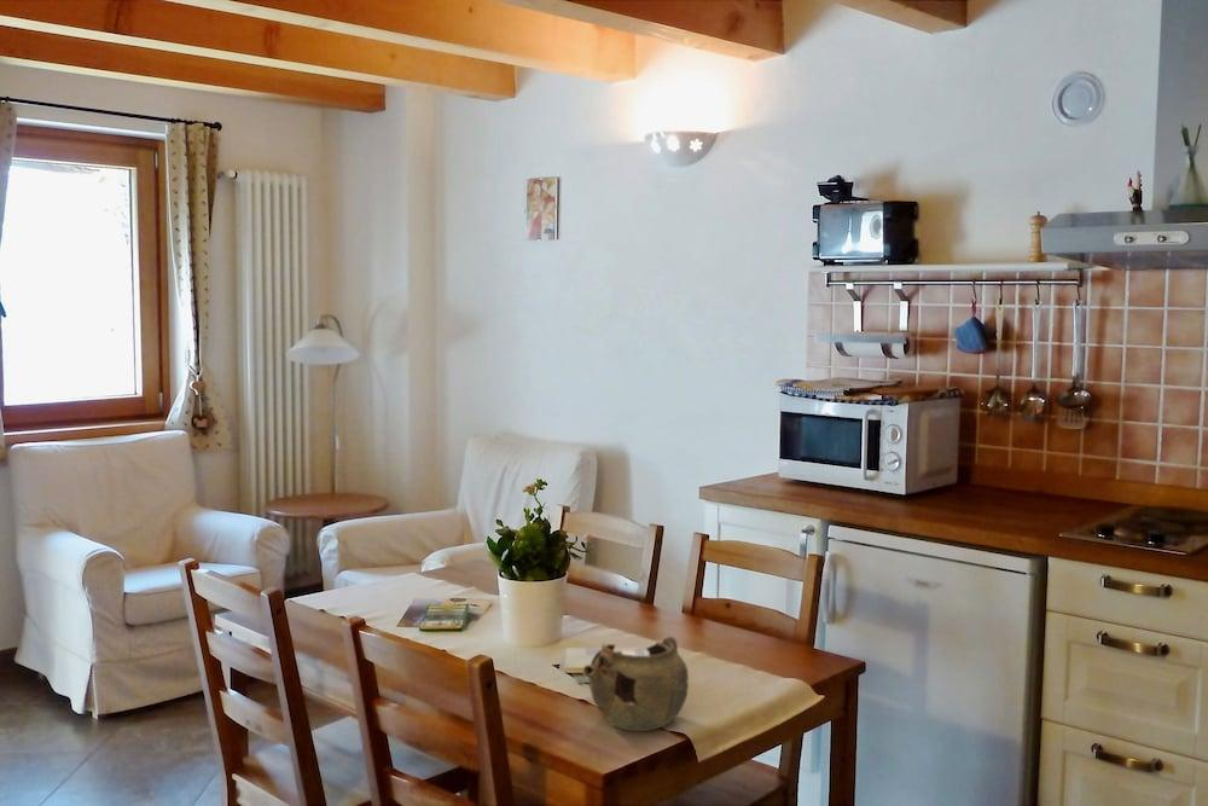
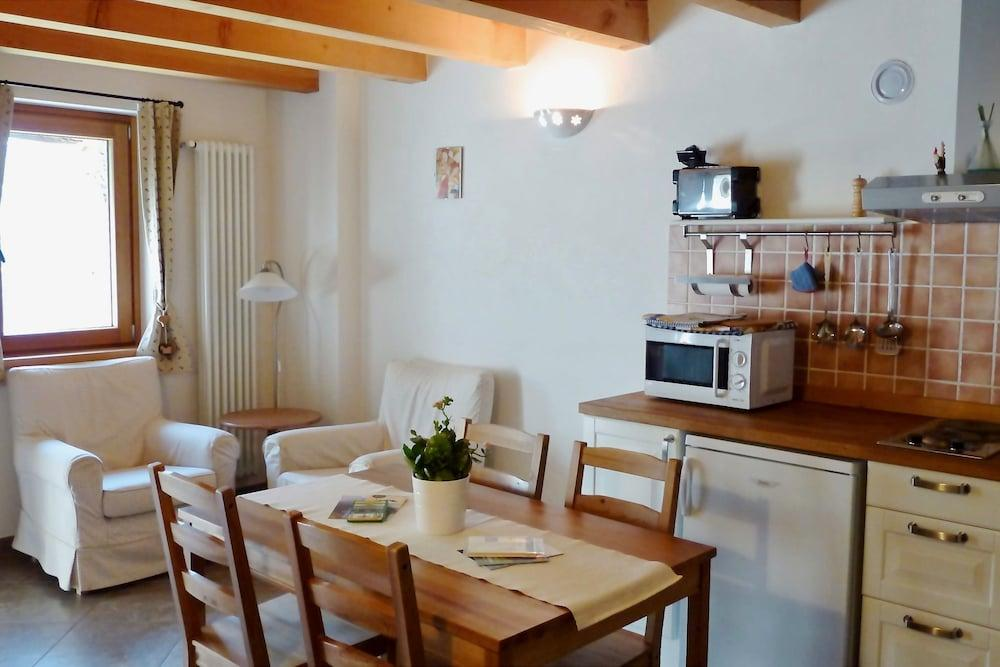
- teapot [581,636,690,732]
